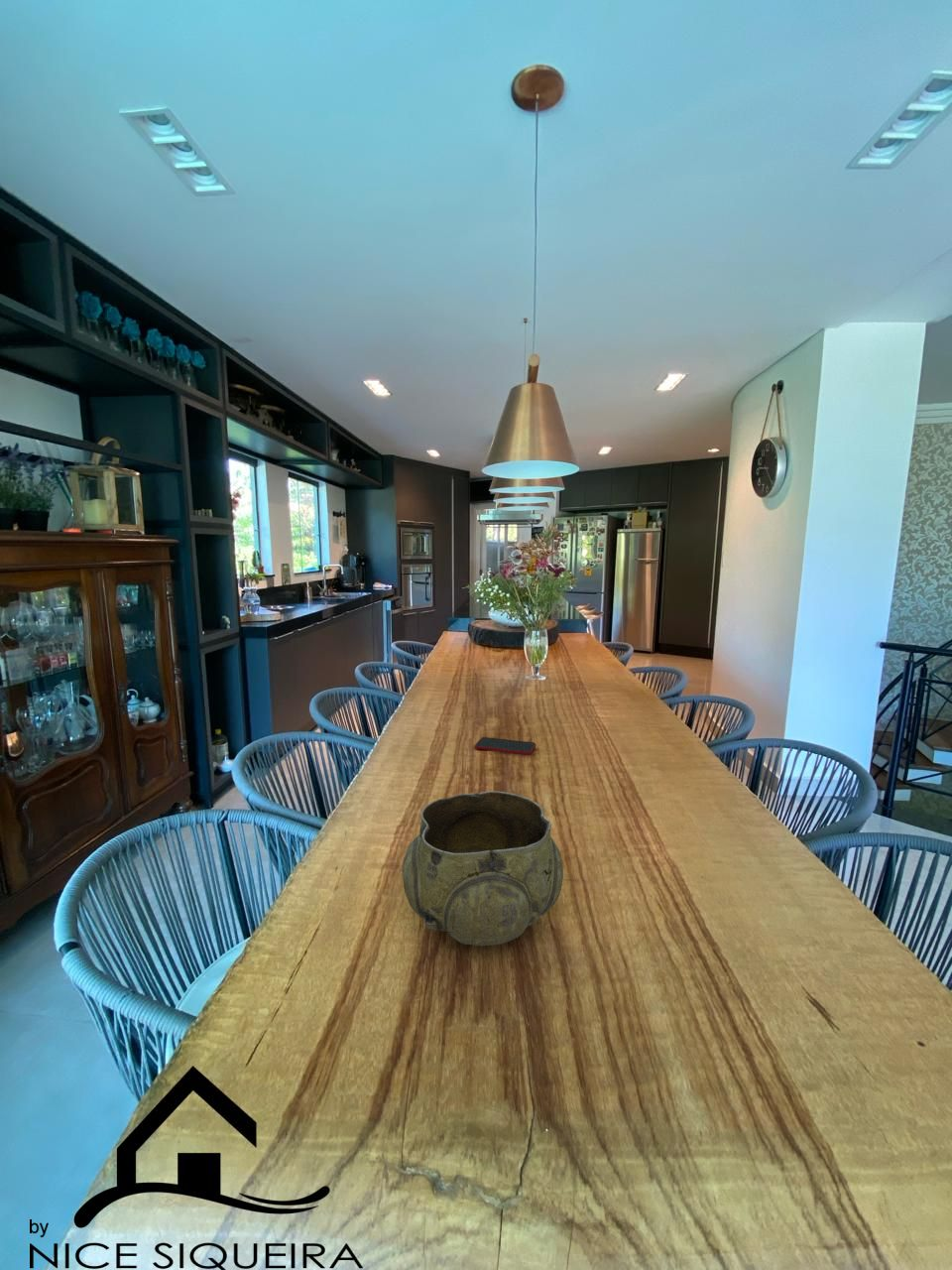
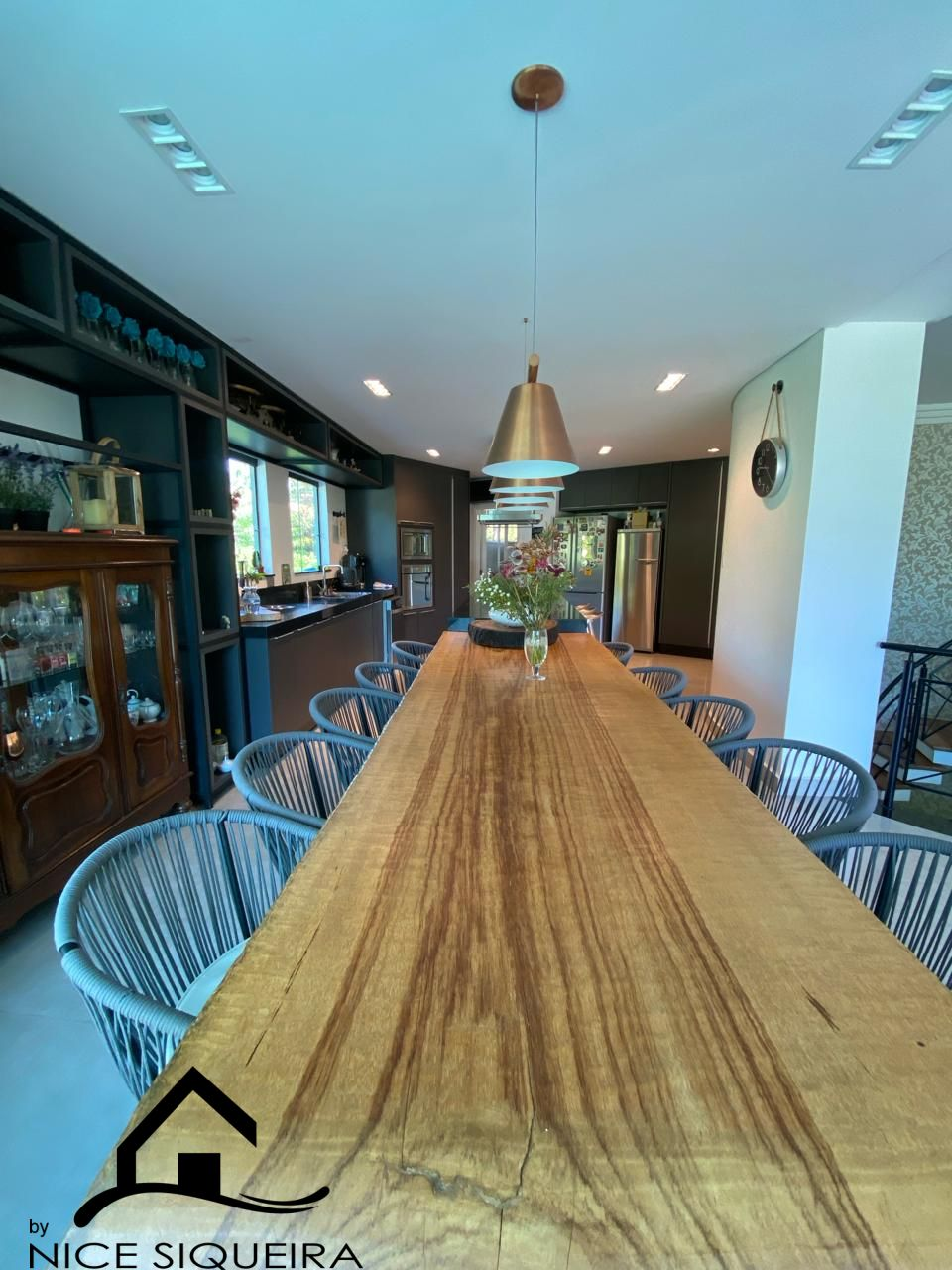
- smartphone [474,736,536,756]
- decorative bowl [402,791,564,947]
